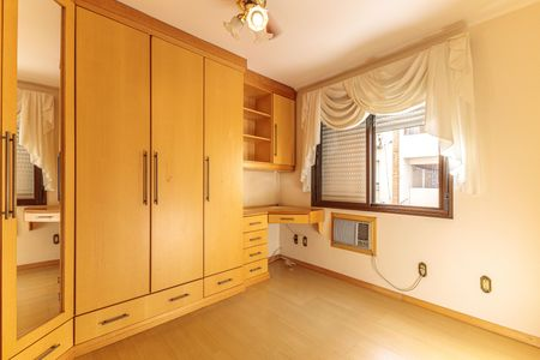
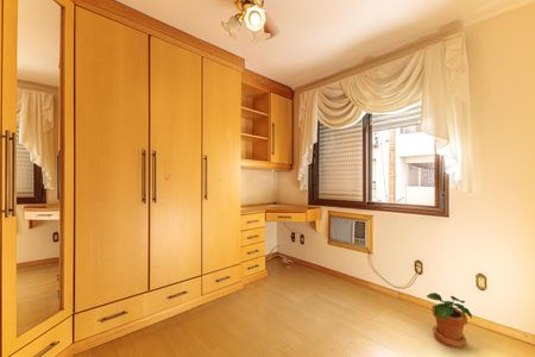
+ potted plant [426,292,473,350]
